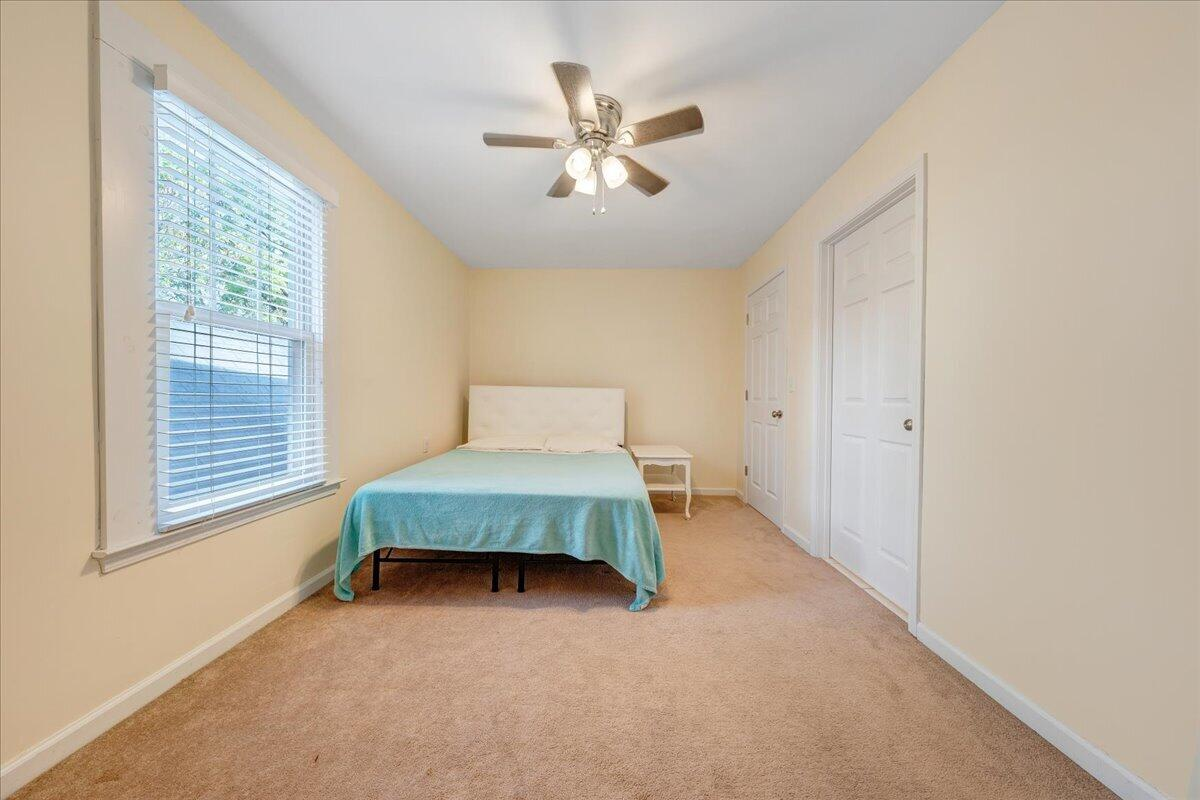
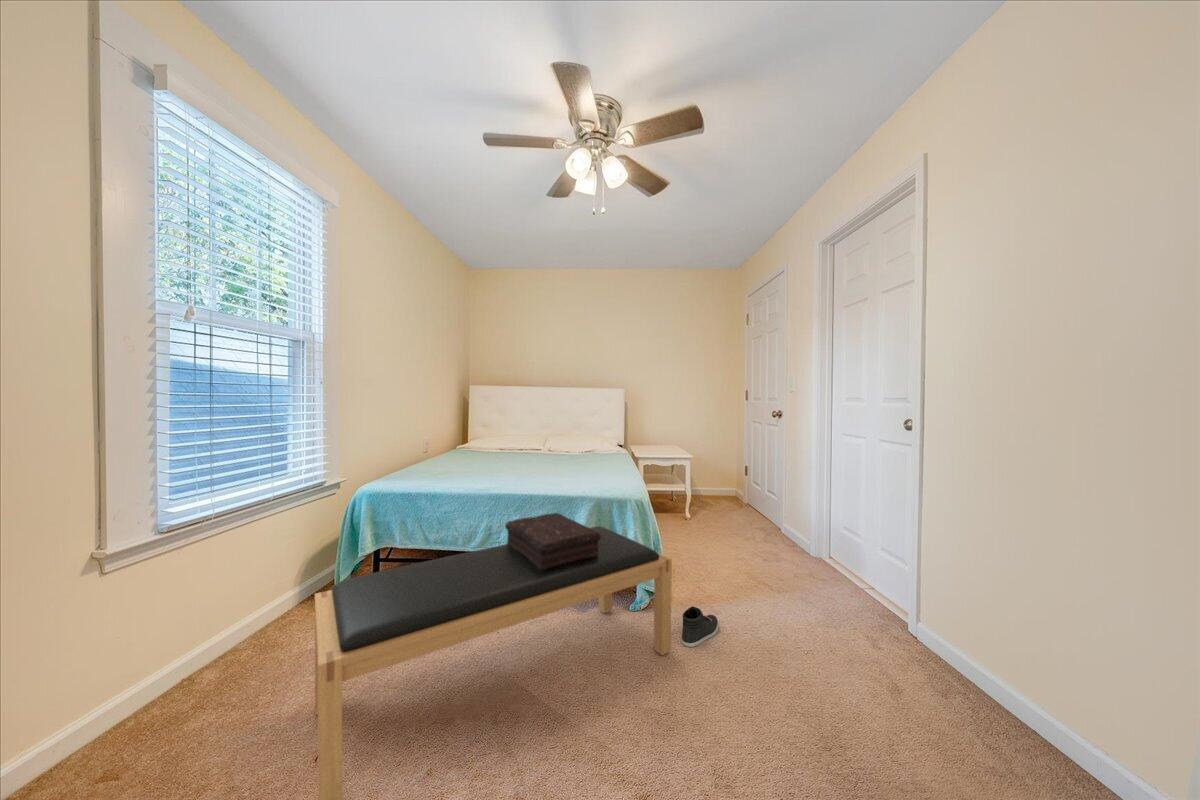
+ bench [314,525,673,800]
+ sneaker [681,606,719,648]
+ decorative box [504,512,601,570]
